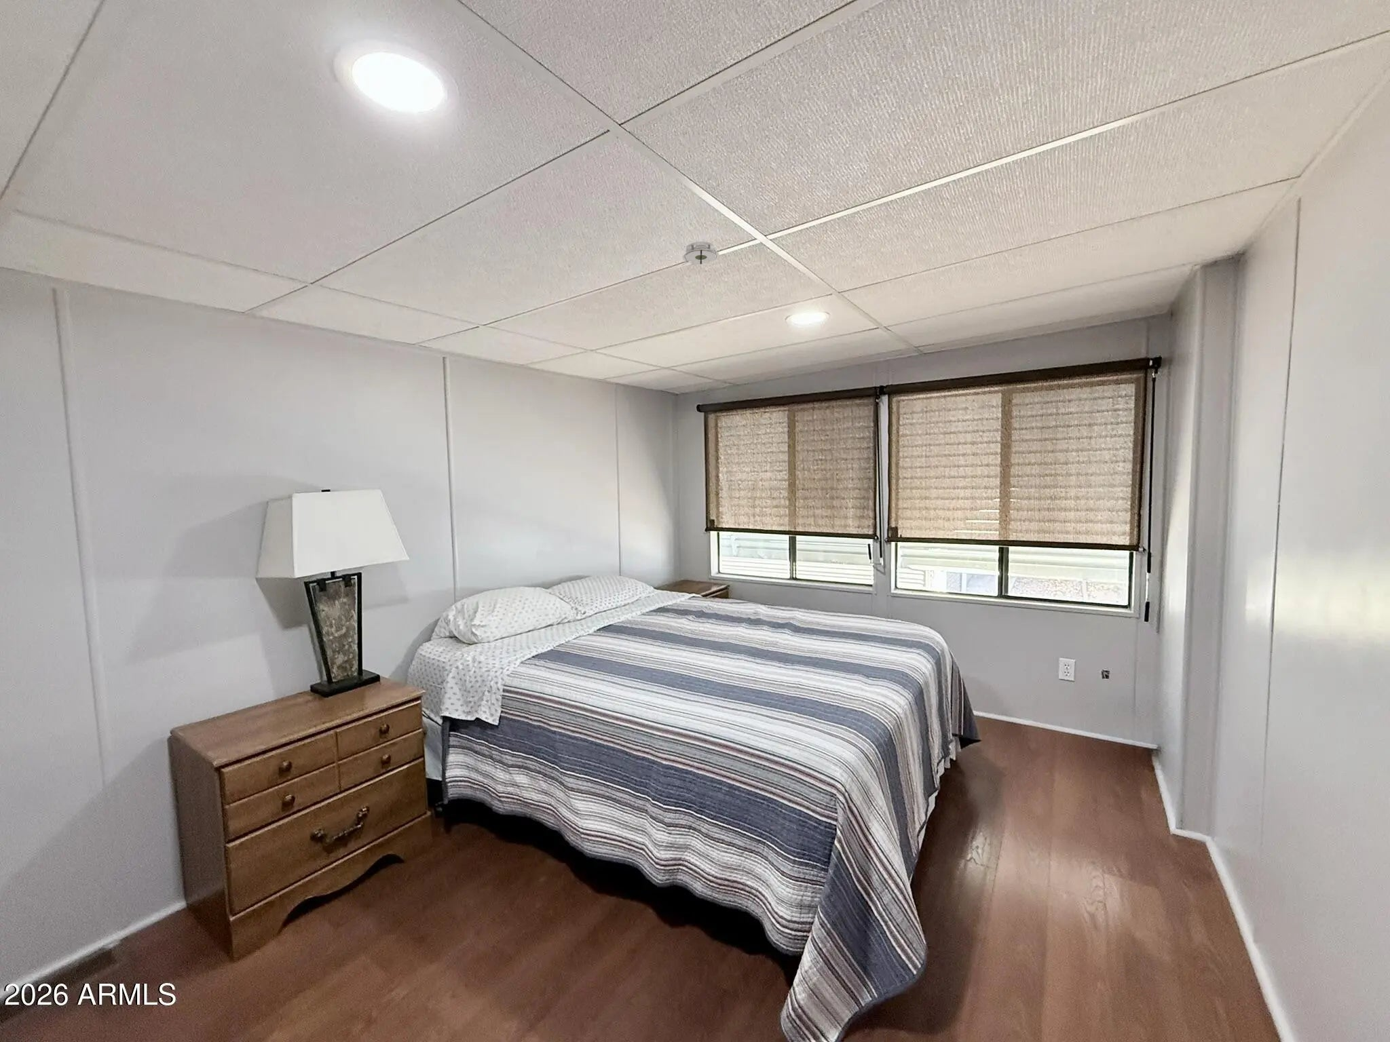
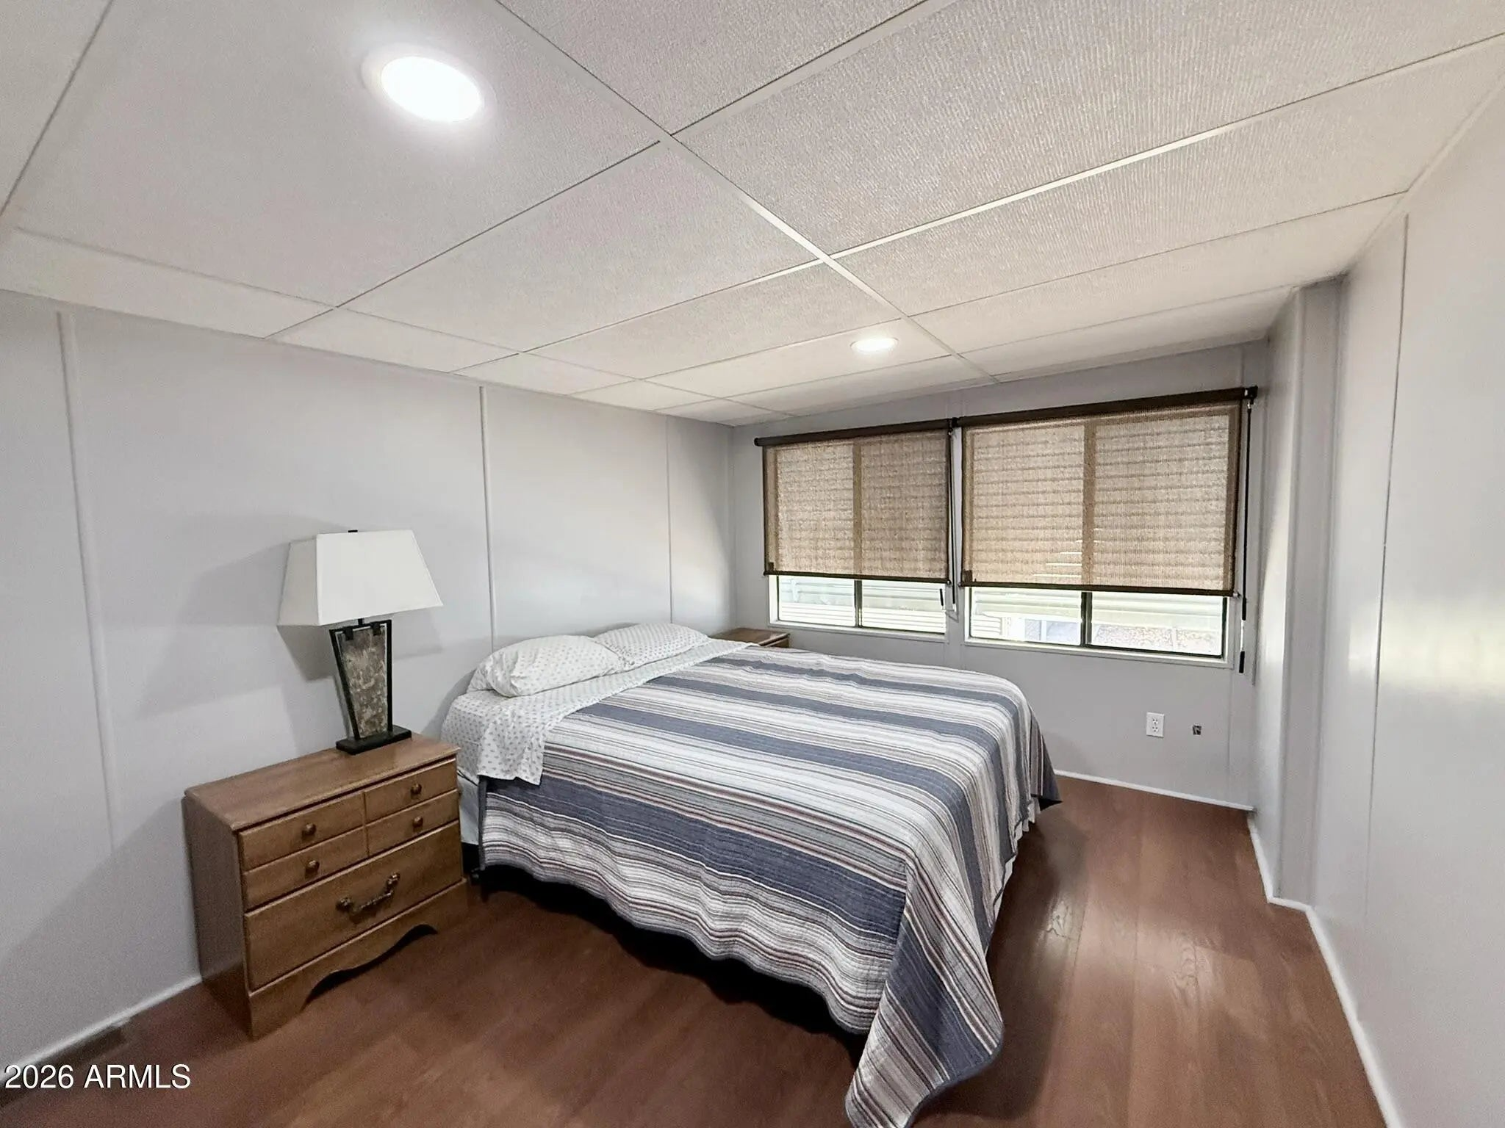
- smoke detector [682,241,720,266]
